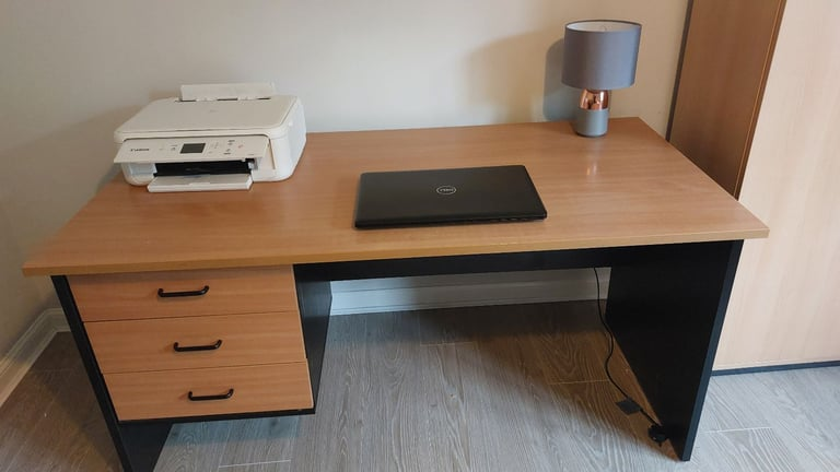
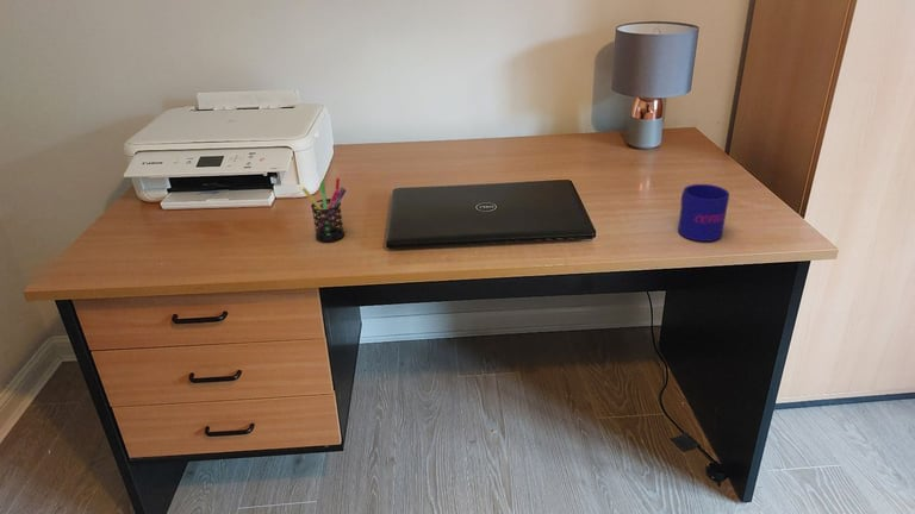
+ pen holder [300,176,348,243]
+ mug [677,183,730,243]
